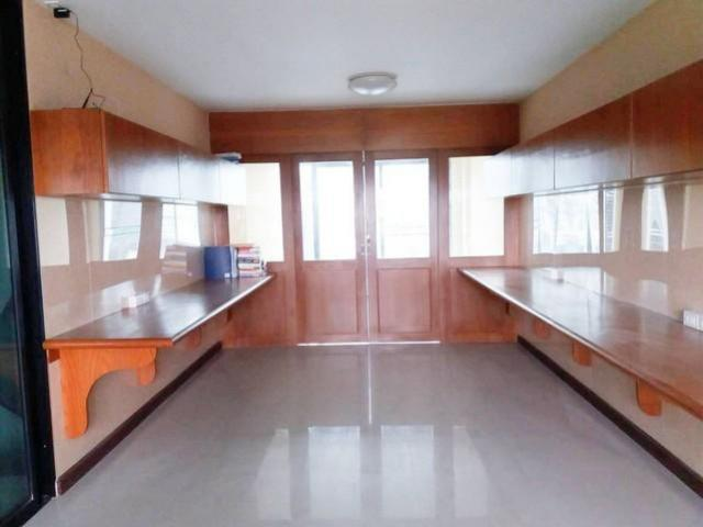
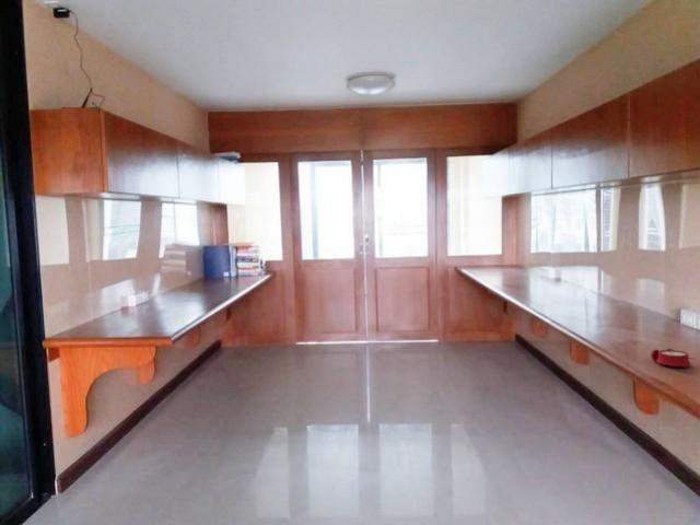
+ alarm clock [650,348,697,369]
